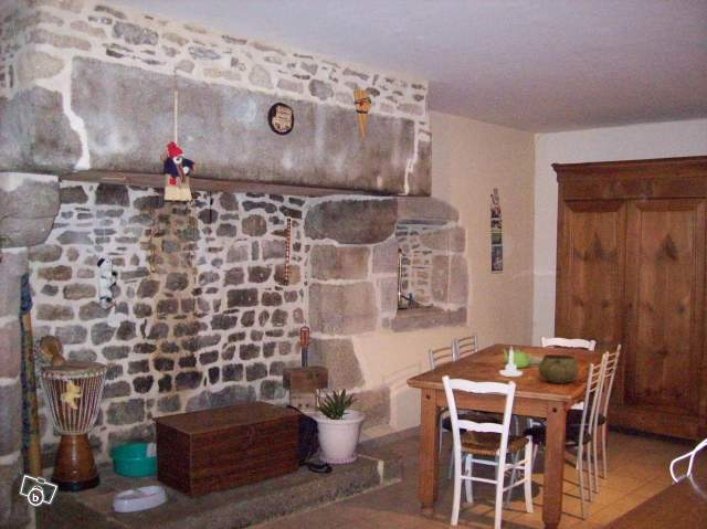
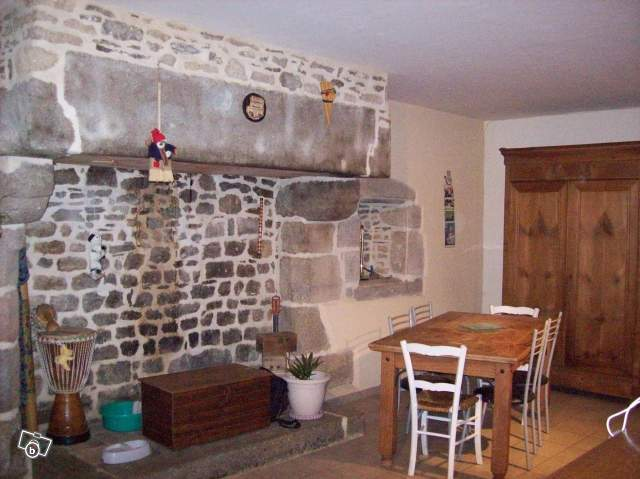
- decorative bowl [537,353,580,384]
- candle holder [498,346,524,378]
- teapot [502,348,532,369]
